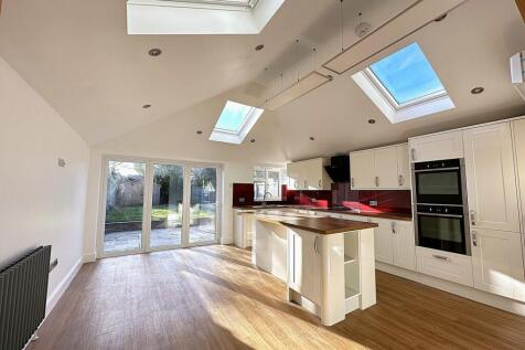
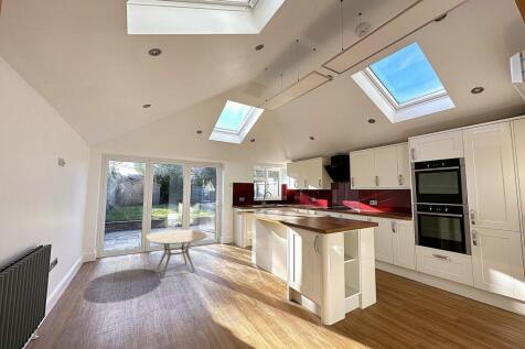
+ dining table [144,229,208,279]
